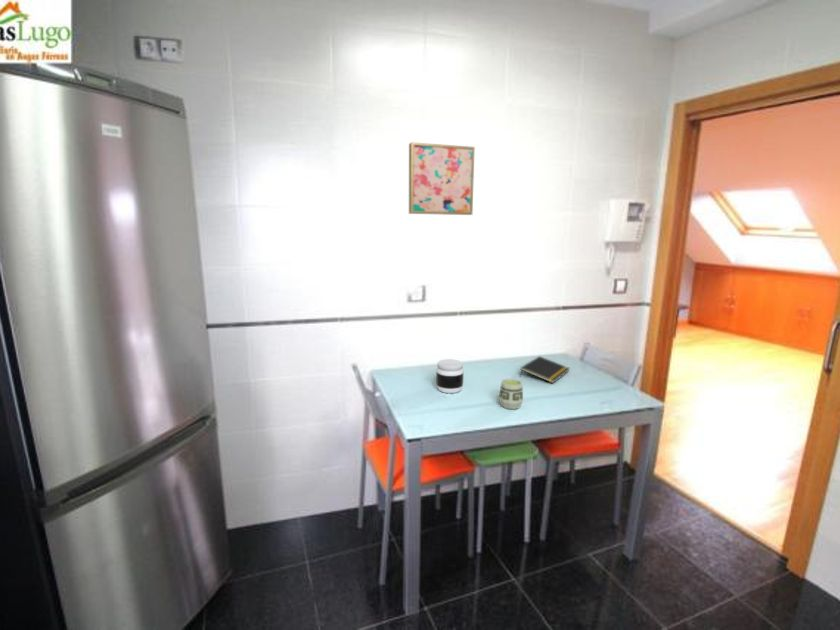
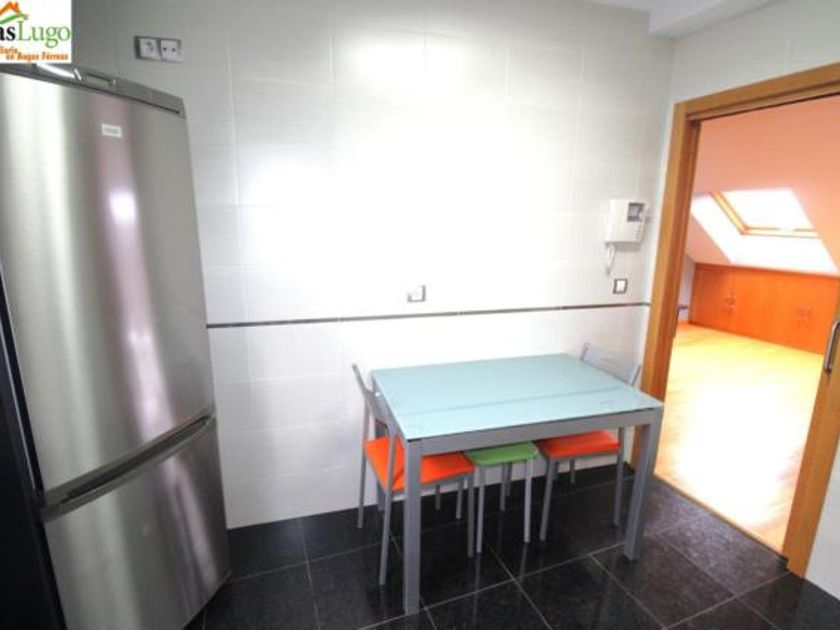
- jar [435,358,464,394]
- notepad [519,355,571,384]
- cup [498,378,524,410]
- wall art [408,141,475,216]
